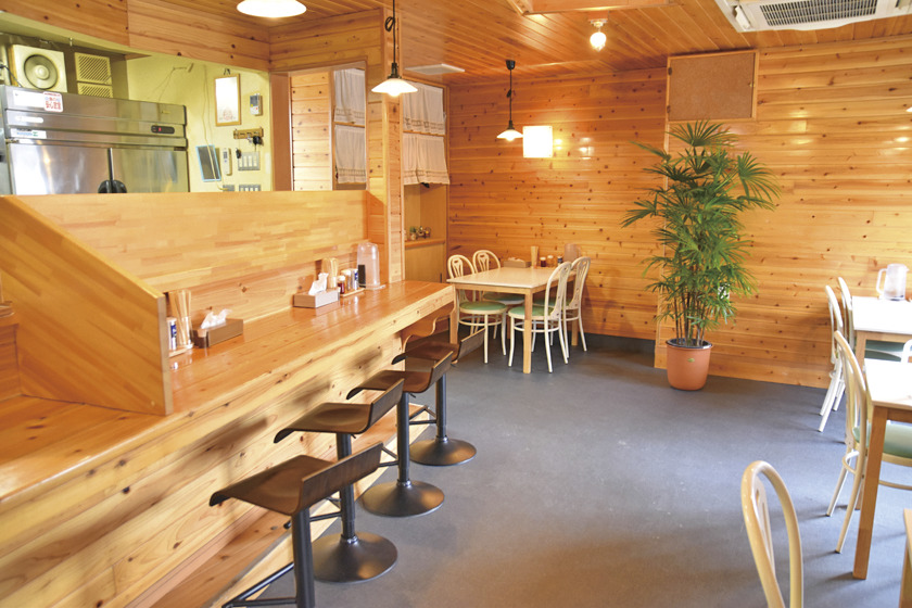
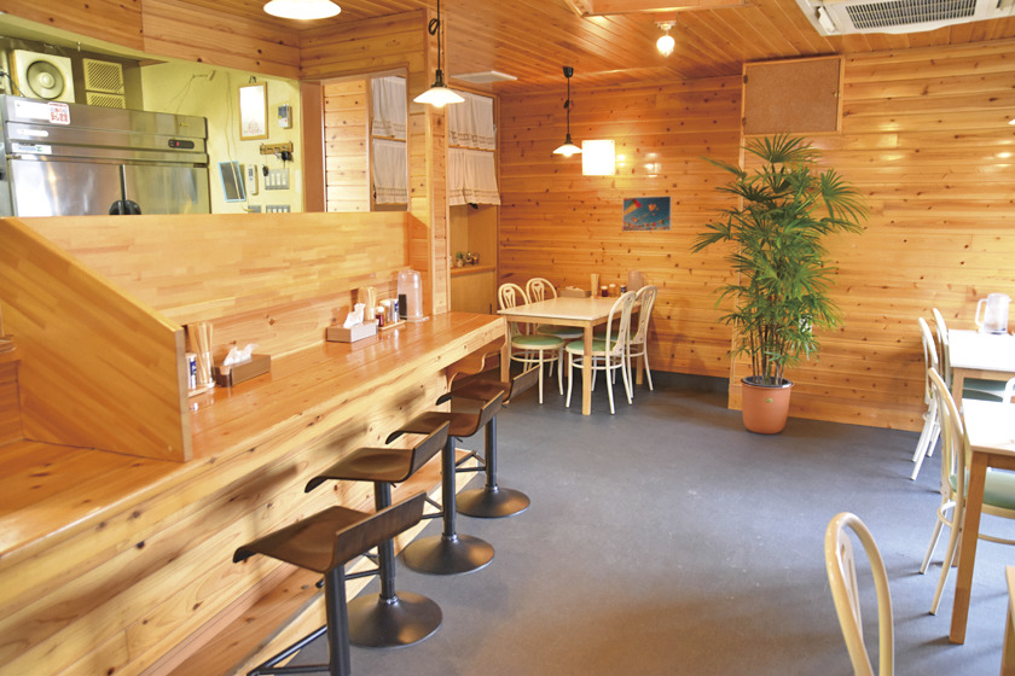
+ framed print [621,194,673,233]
